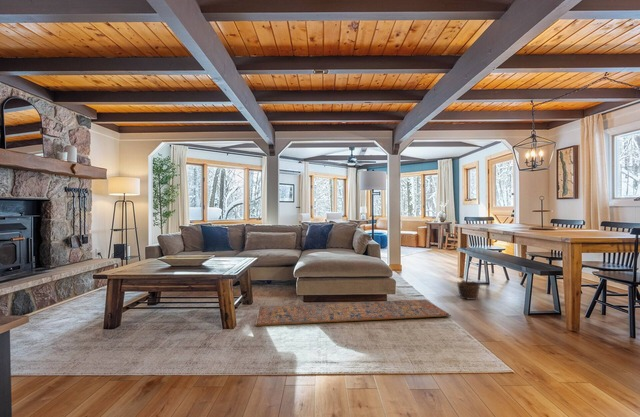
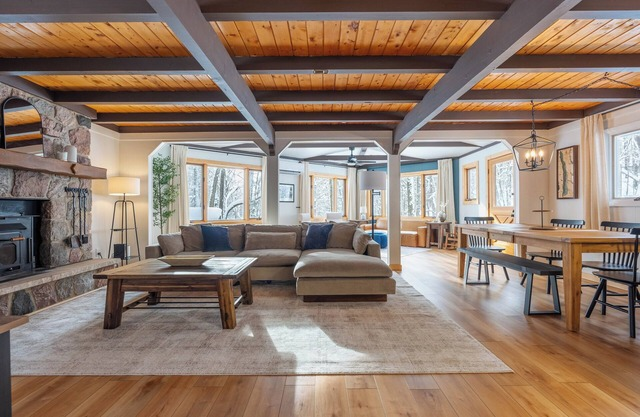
- rug [254,298,452,327]
- clay pot [456,279,481,301]
